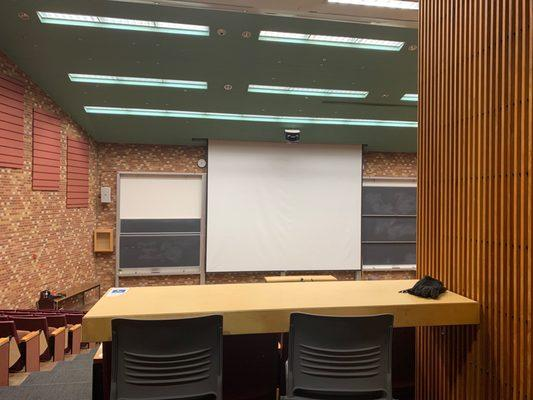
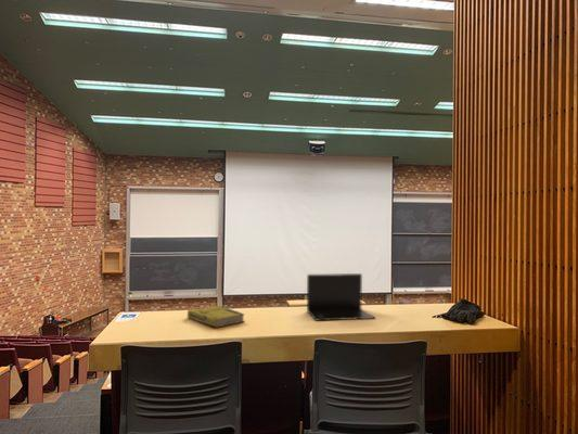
+ book [187,304,246,329]
+ laptop [306,272,376,322]
